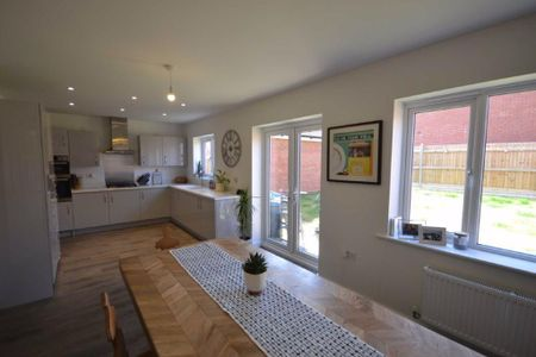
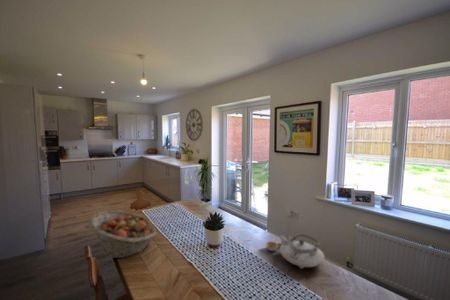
+ fruit basket [88,210,157,259]
+ teapot [265,233,325,270]
